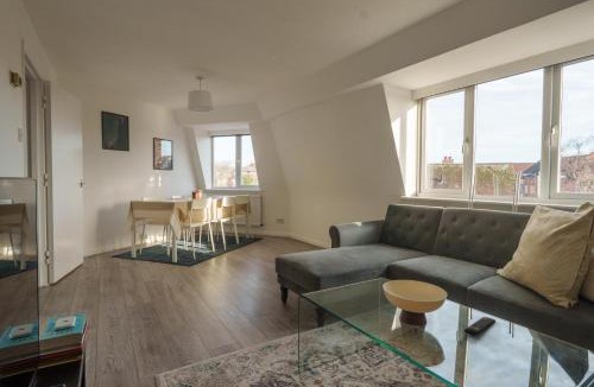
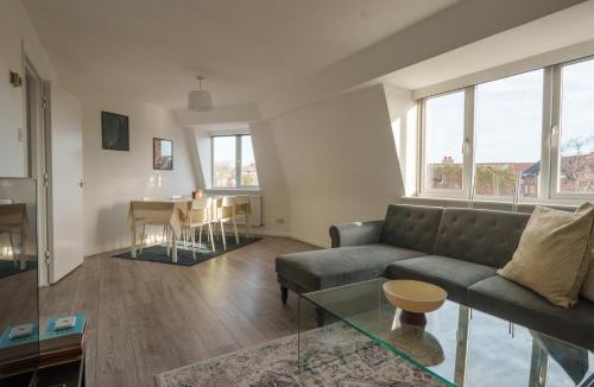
- remote control [463,316,497,337]
